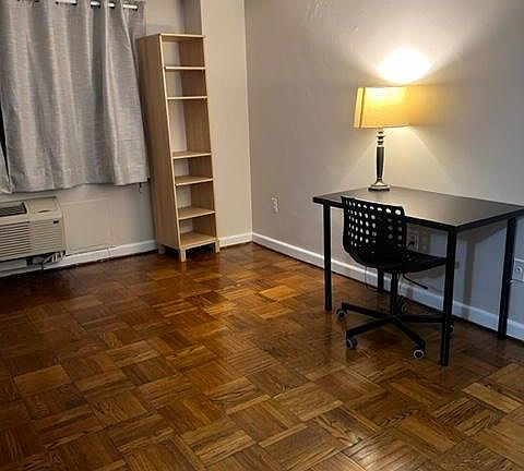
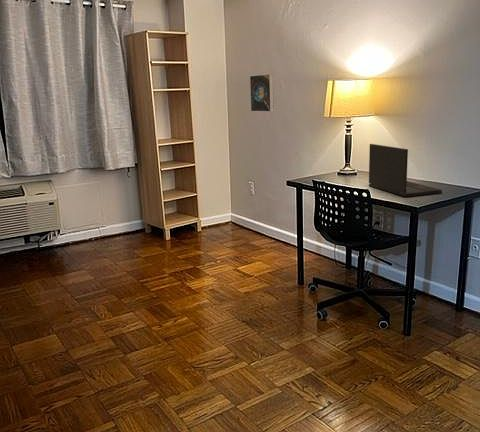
+ laptop [368,143,443,198]
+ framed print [249,73,275,113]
